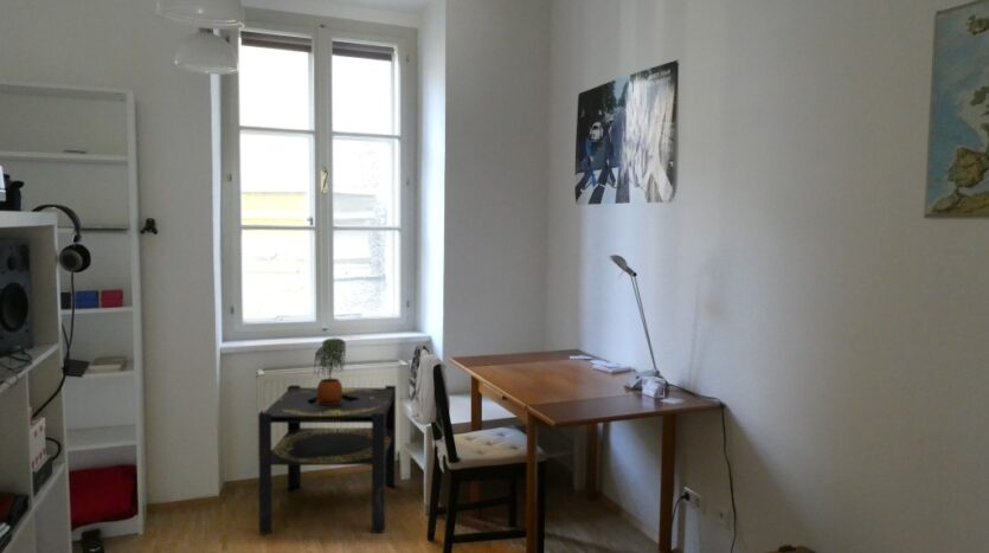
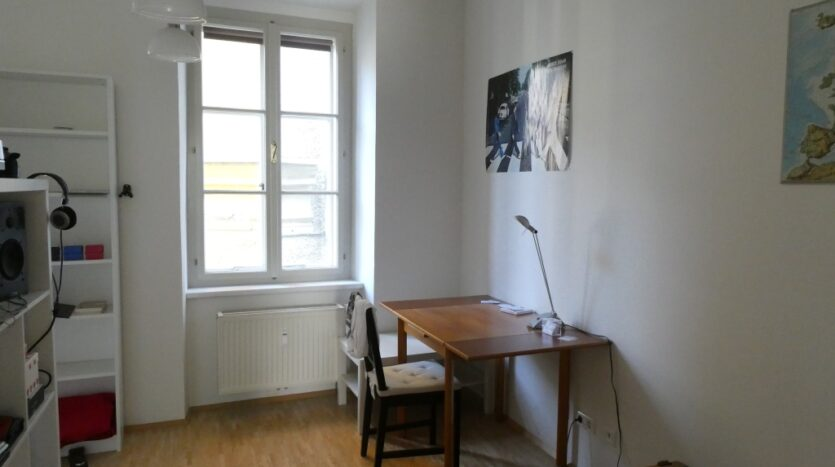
- side table [257,384,397,534]
- potted plant [313,337,347,406]
